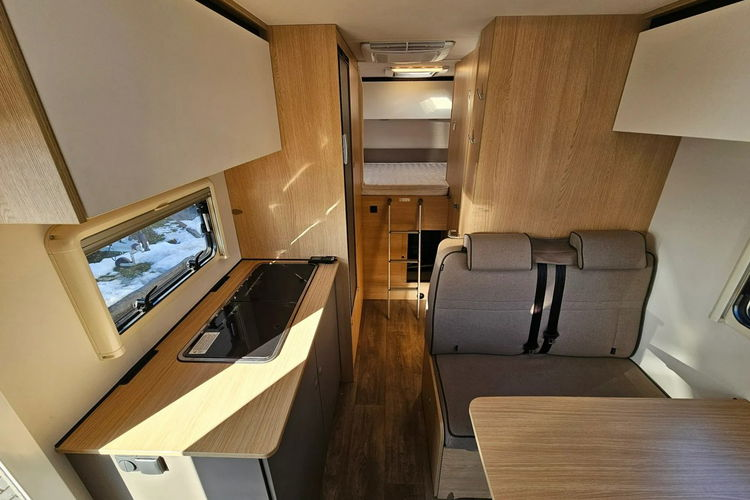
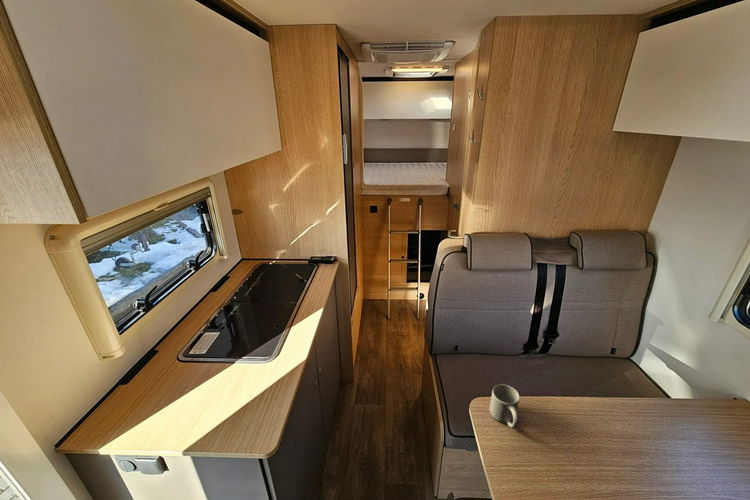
+ mug [489,383,520,430]
